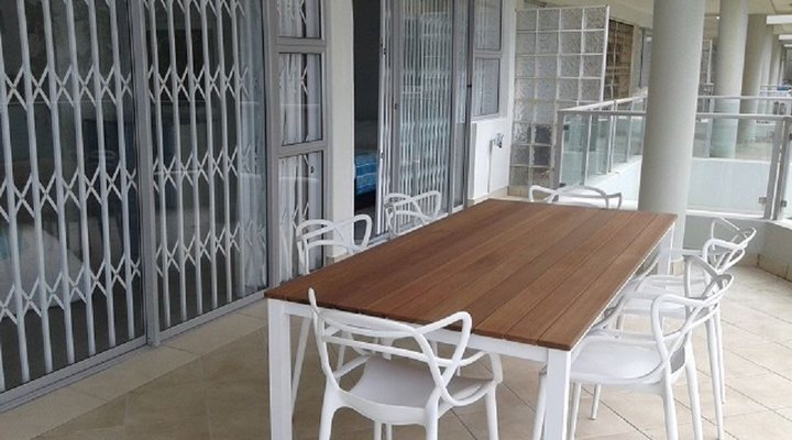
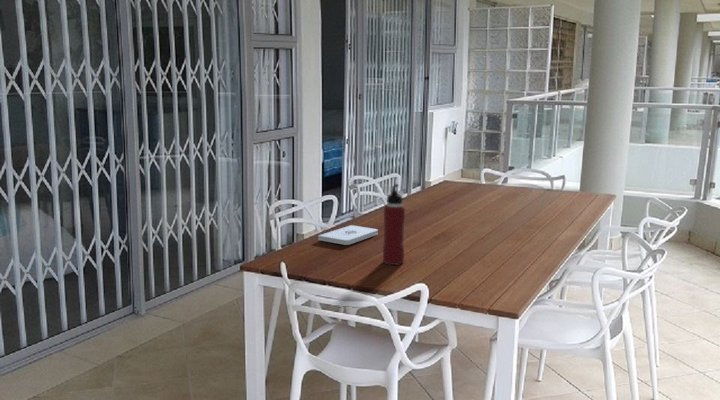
+ notepad [317,224,379,246]
+ water bottle [382,183,406,266]
